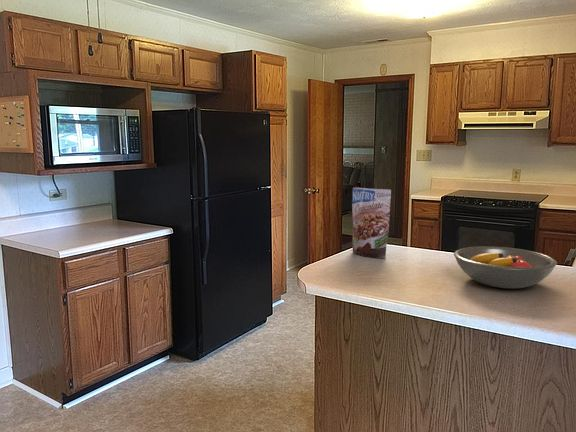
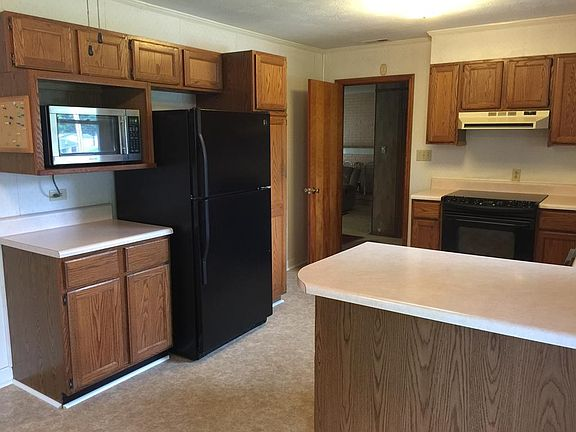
- granola pouch [351,186,392,259]
- fruit bowl [453,245,558,290]
